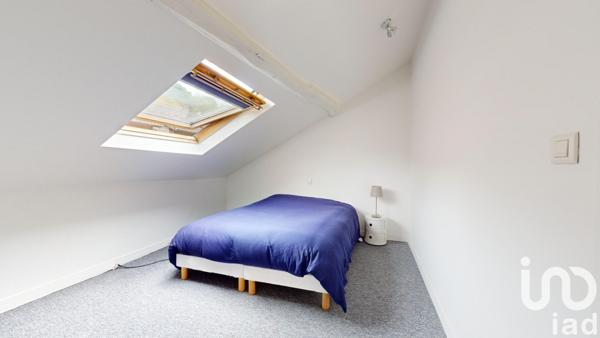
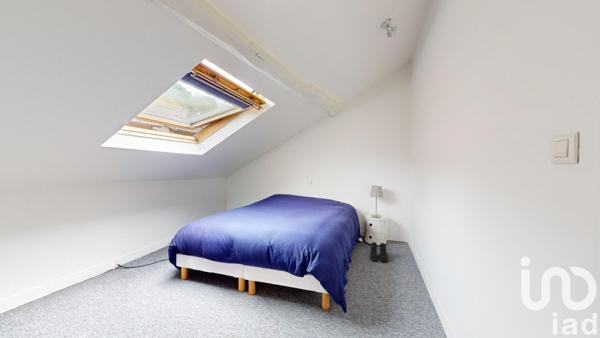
+ boots [369,241,389,263]
